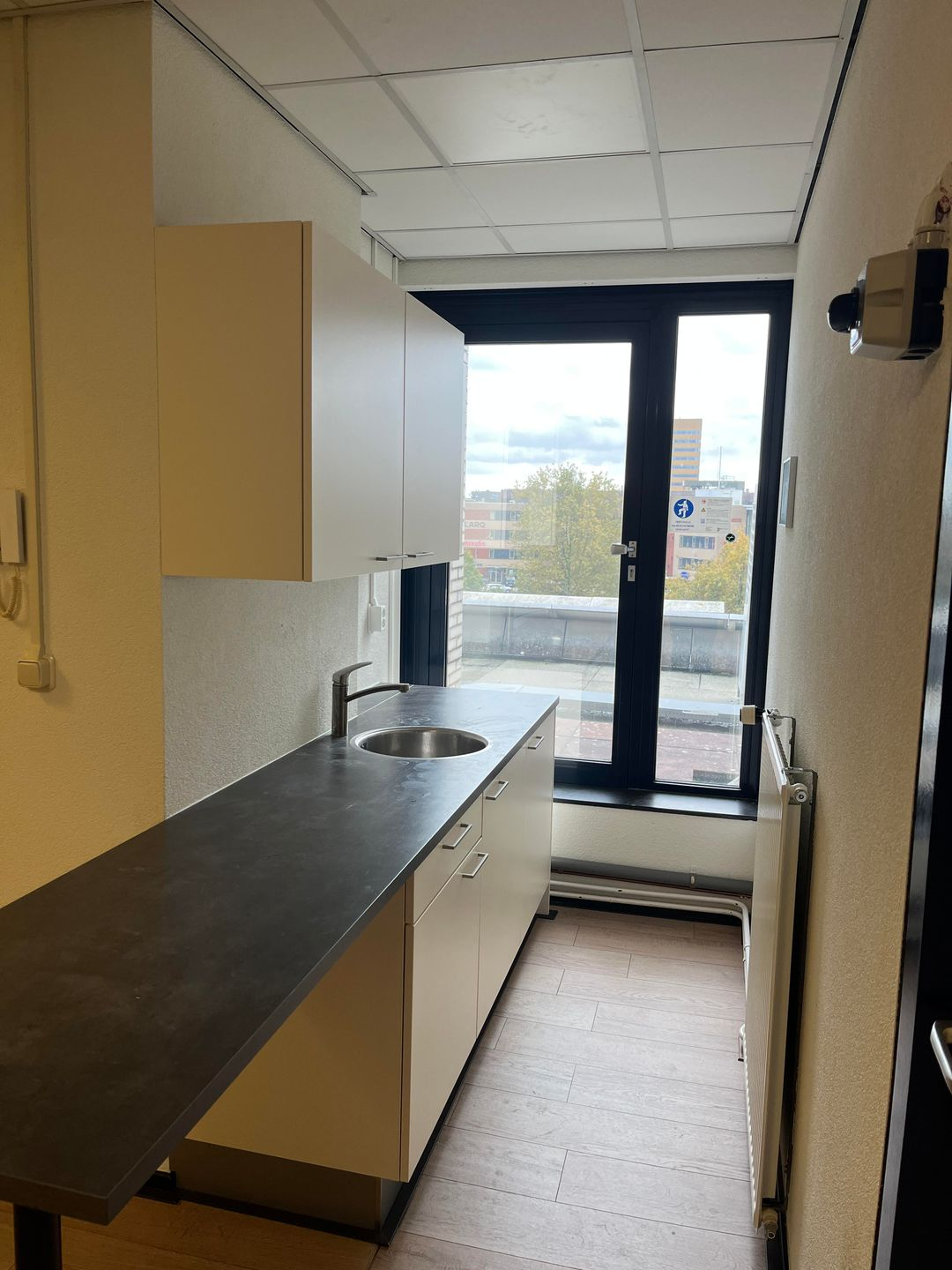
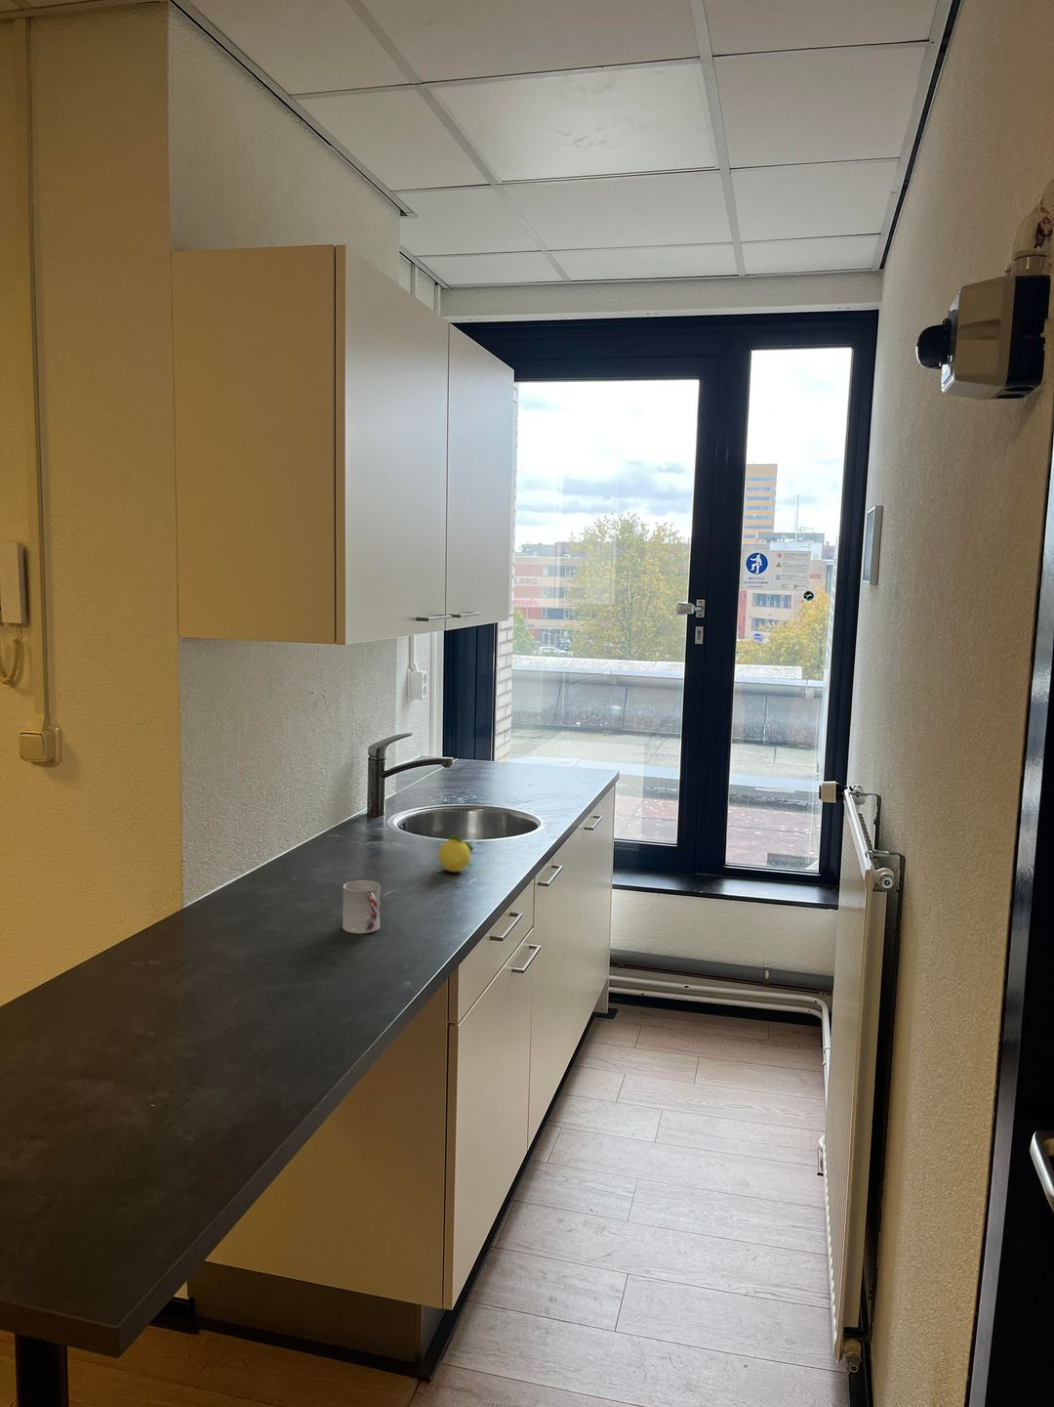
+ cup [342,880,382,934]
+ fruit [437,835,474,873]
